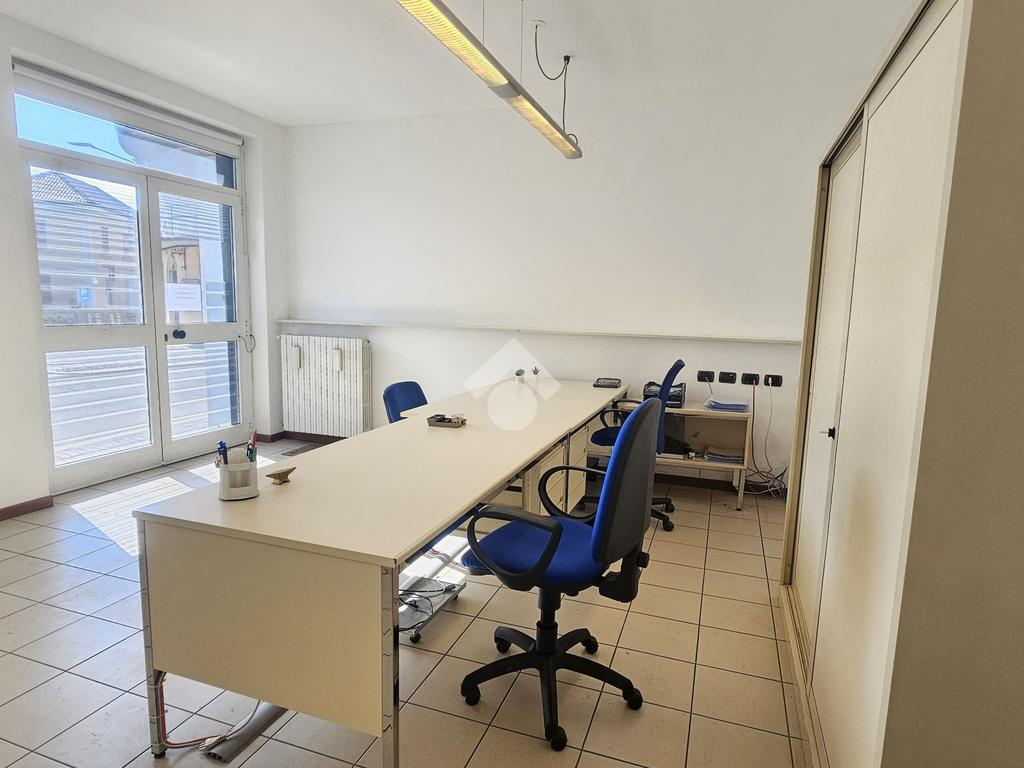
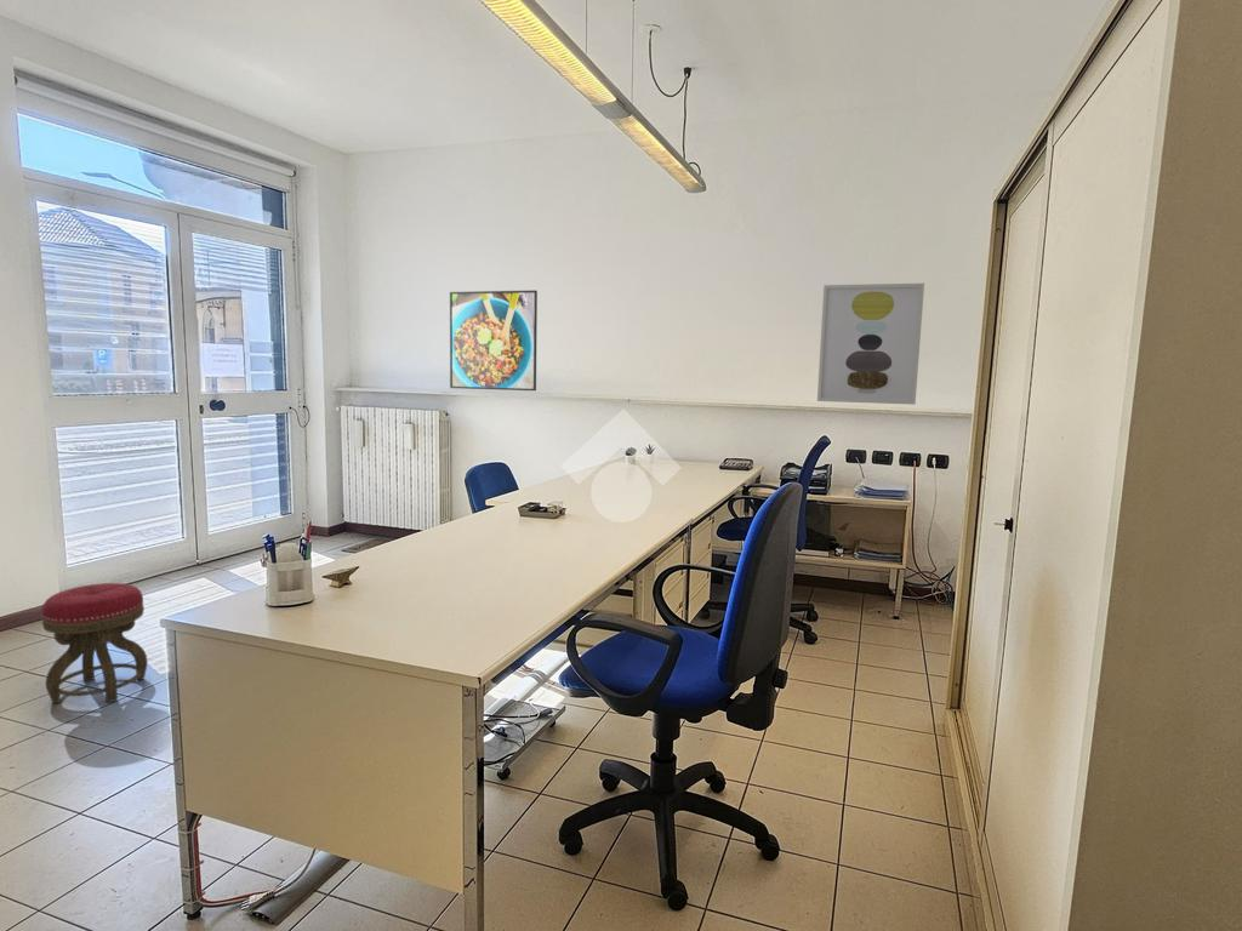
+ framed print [449,290,539,392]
+ stool [40,582,149,704]
+ wall art [816,282,925,406]
